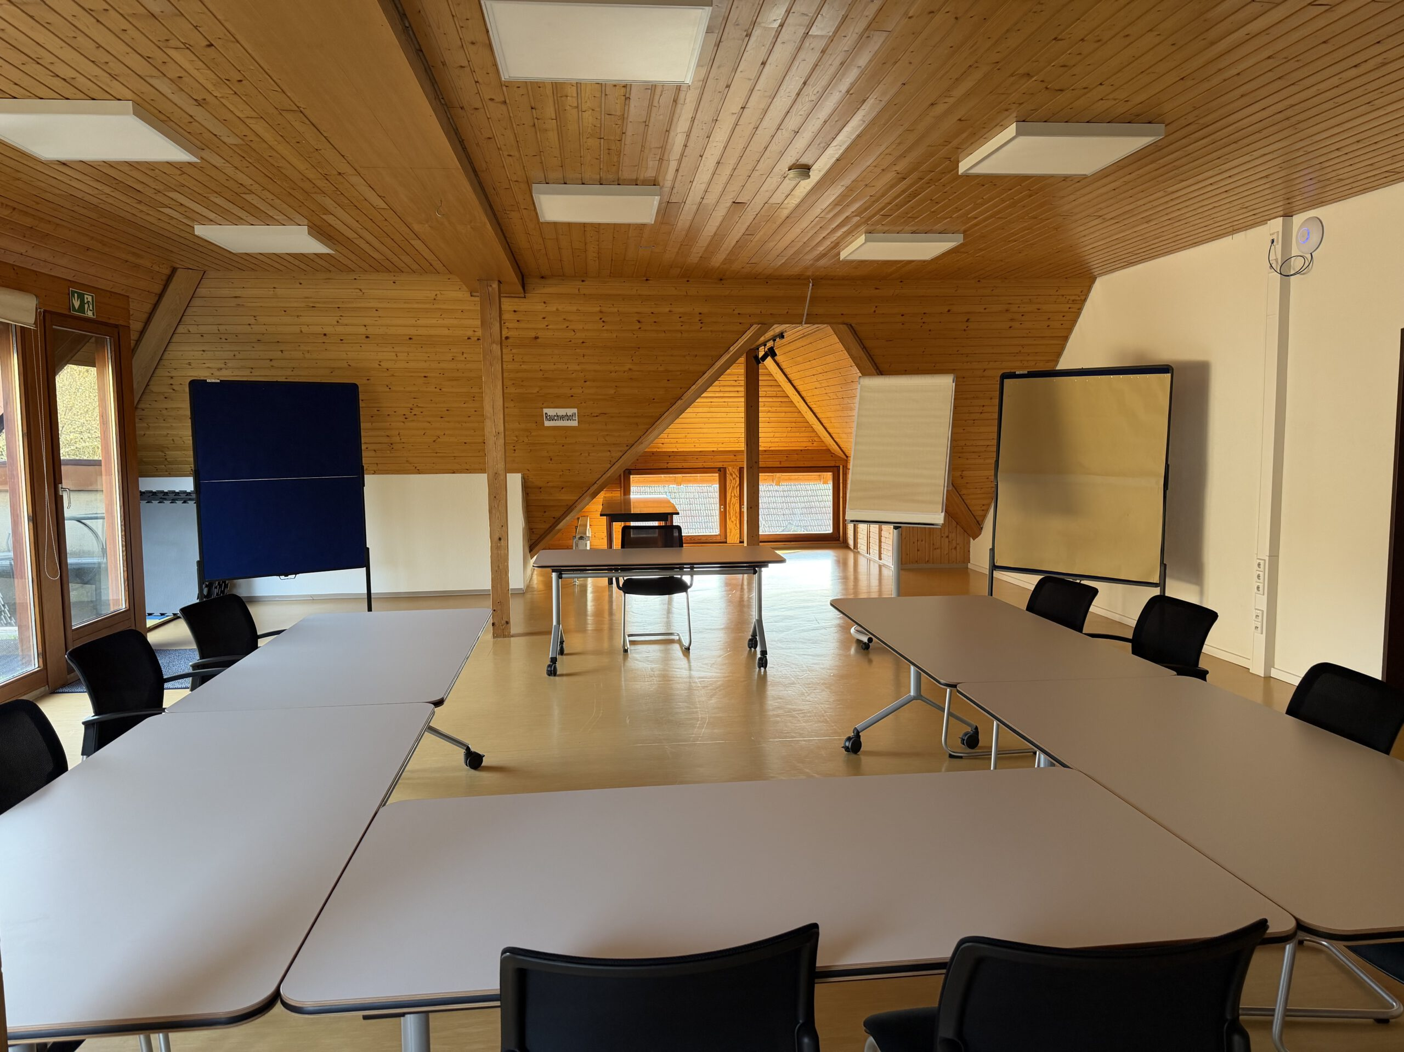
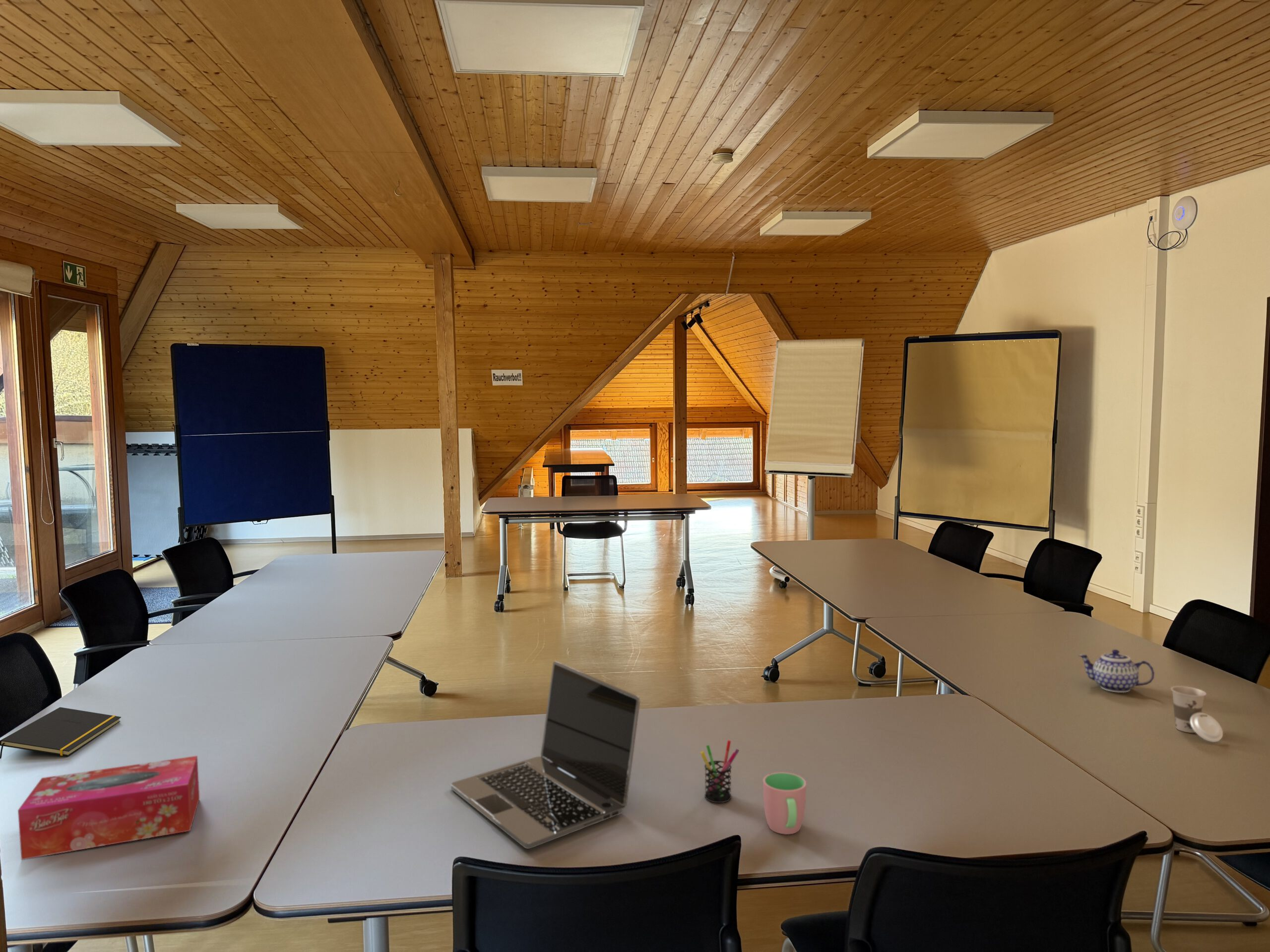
+ cup [1170,685,1223,743]
+ cup [762,772,807,835]
+ laptop [450,660,640,849]
+ tissue box [17,755,200,860]
+ notepad [0,707,122,759]
+ pen holder [700,740,740,803]
+ teapot [1078,649,1155,693]
